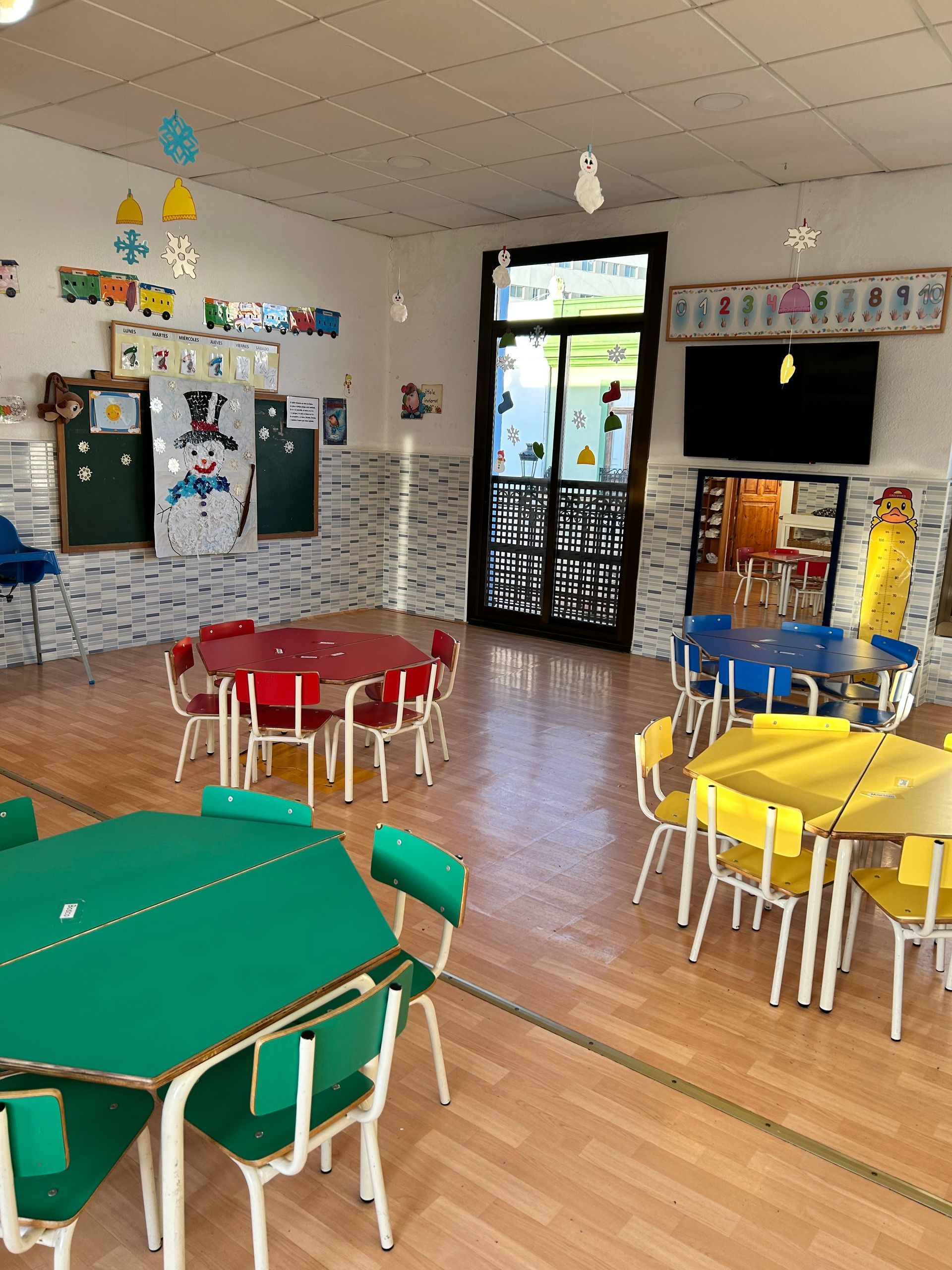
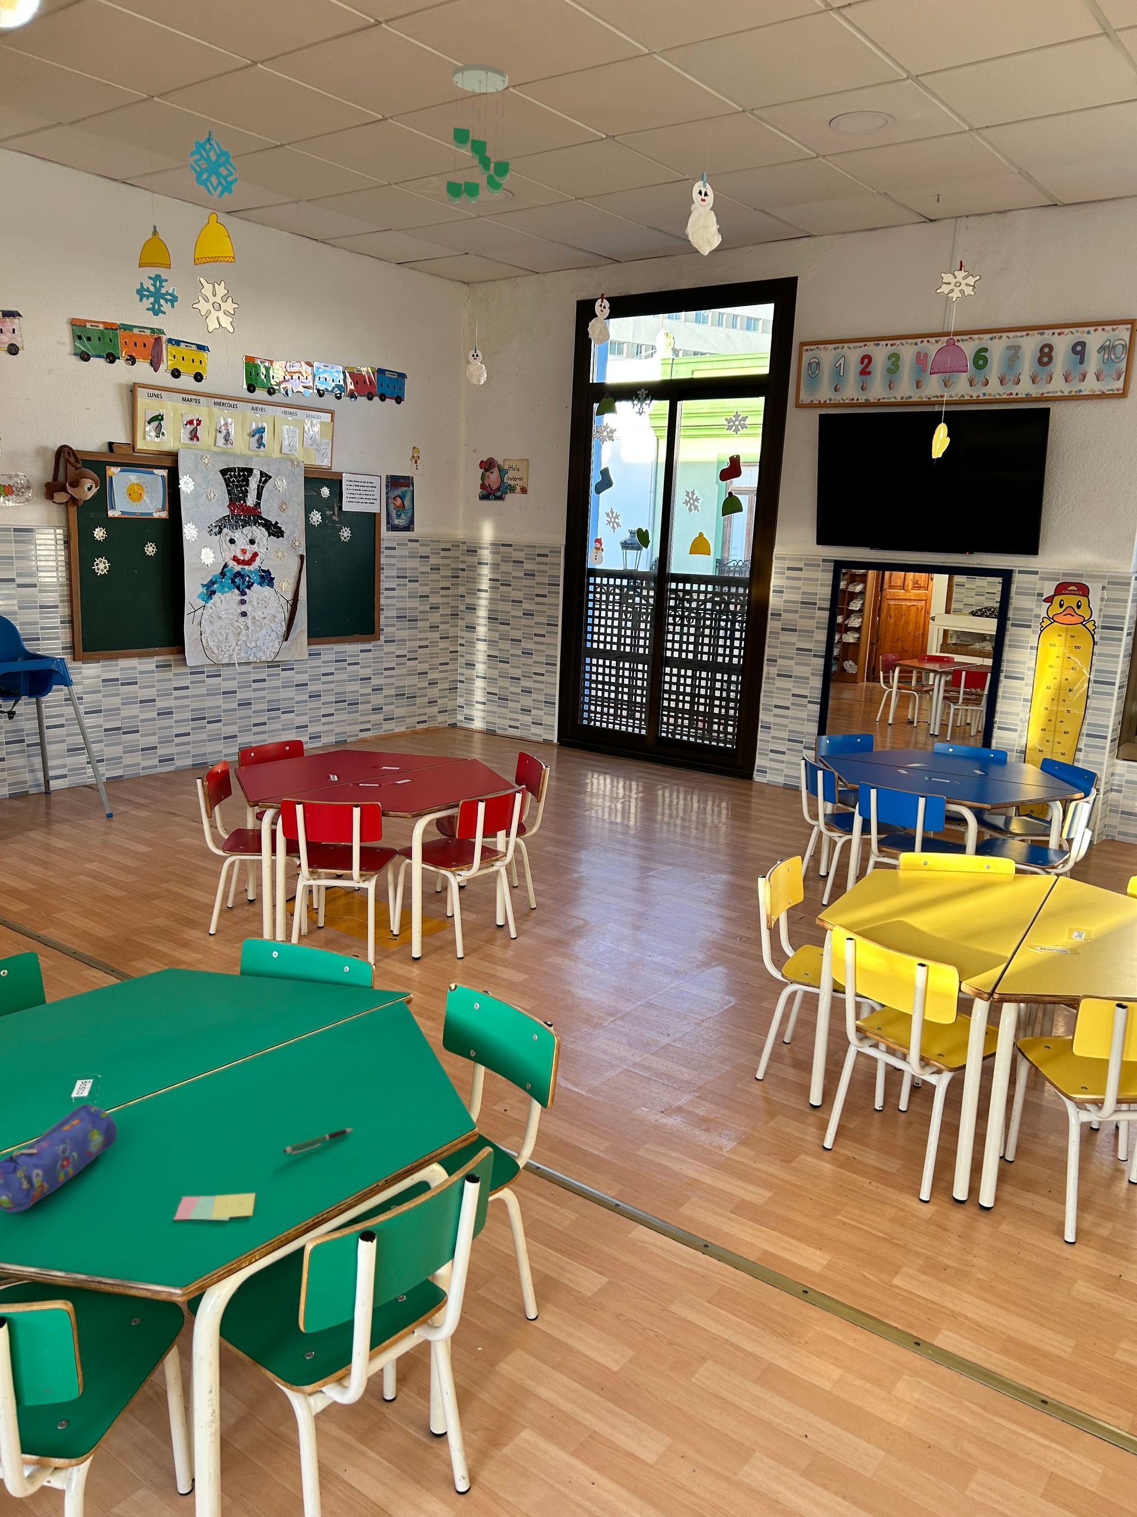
+ pen [283,1129,354,1154]
+ ceiling mobile [445,63,510,204]
+ pencil case [0,1104,117,1214]
+ sticky notes [173,1192,256,1221]
